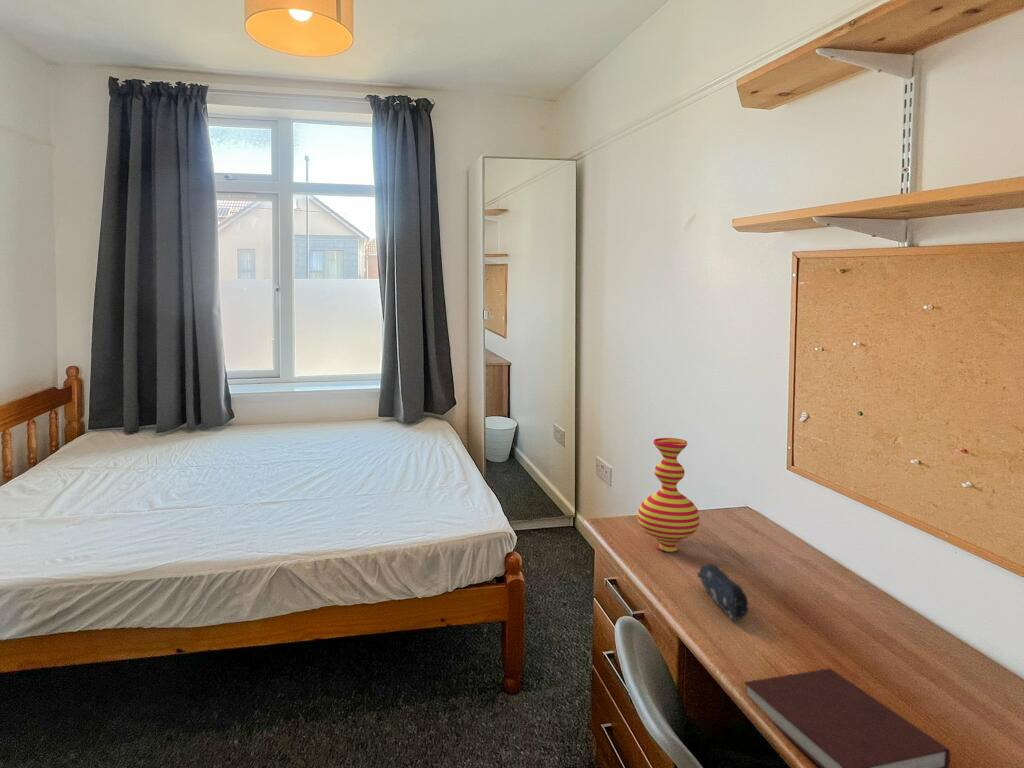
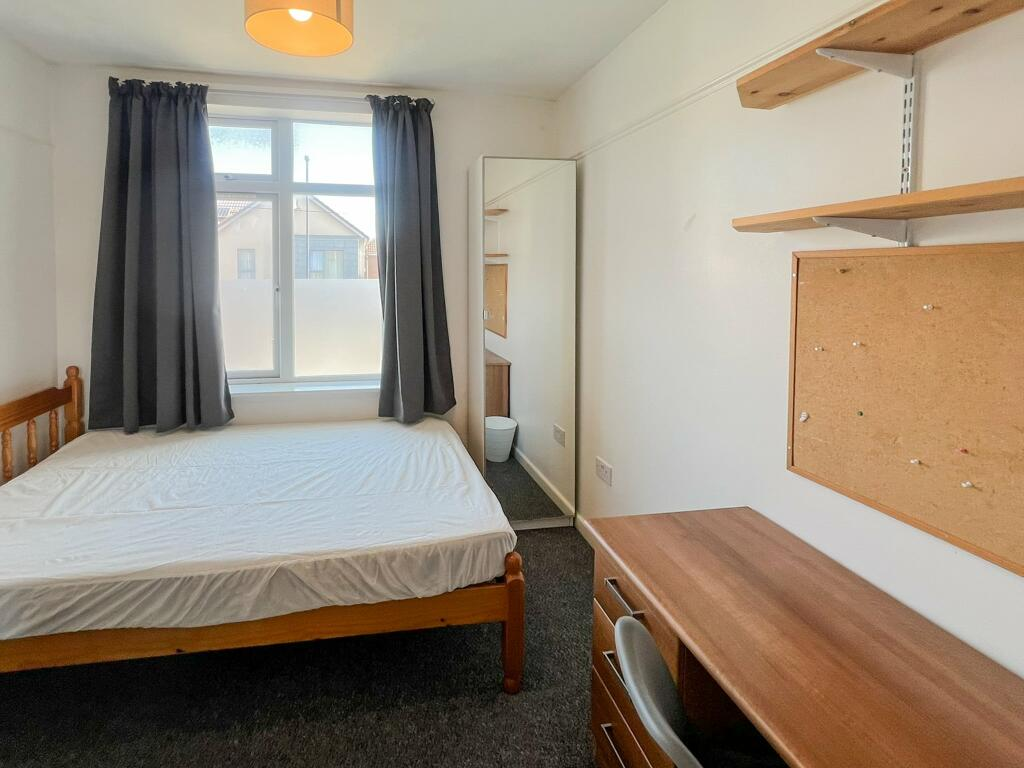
- notebook [743,667,952,768]
- pencil case [696,563,749,622]
- vase [637,437,700,552]
